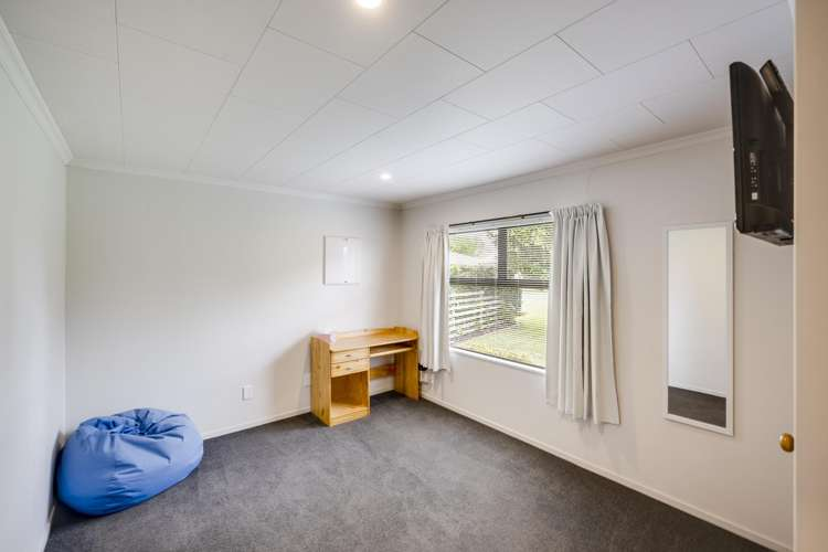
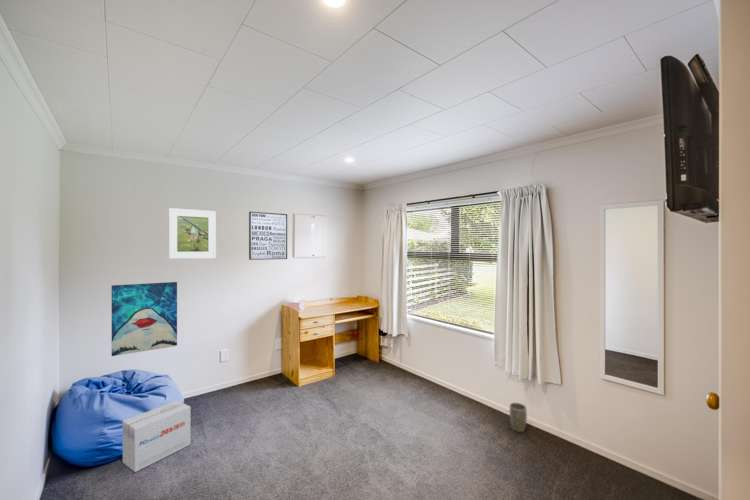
+ cardboard box [122,399,192,473]
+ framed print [168,207,217,260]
+ wall art [111,281,178,357]
+ plant pot [509,402,528,433]
+ wall art [248,211,288,261]
